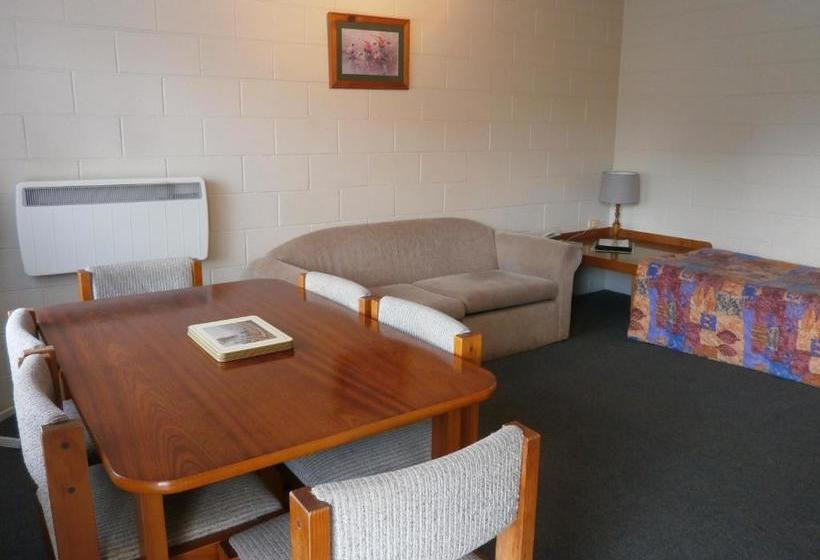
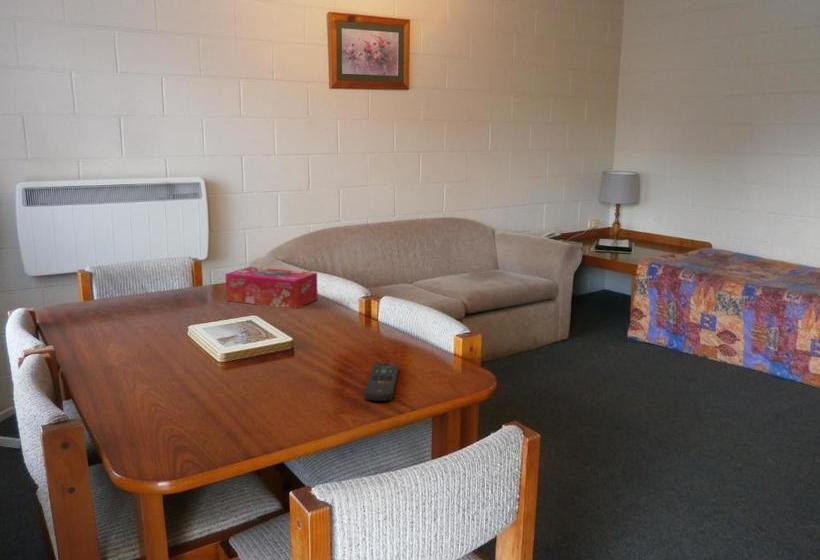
+ tissue box [224,266,319,310]
+ remote control [363,362,400,402]
